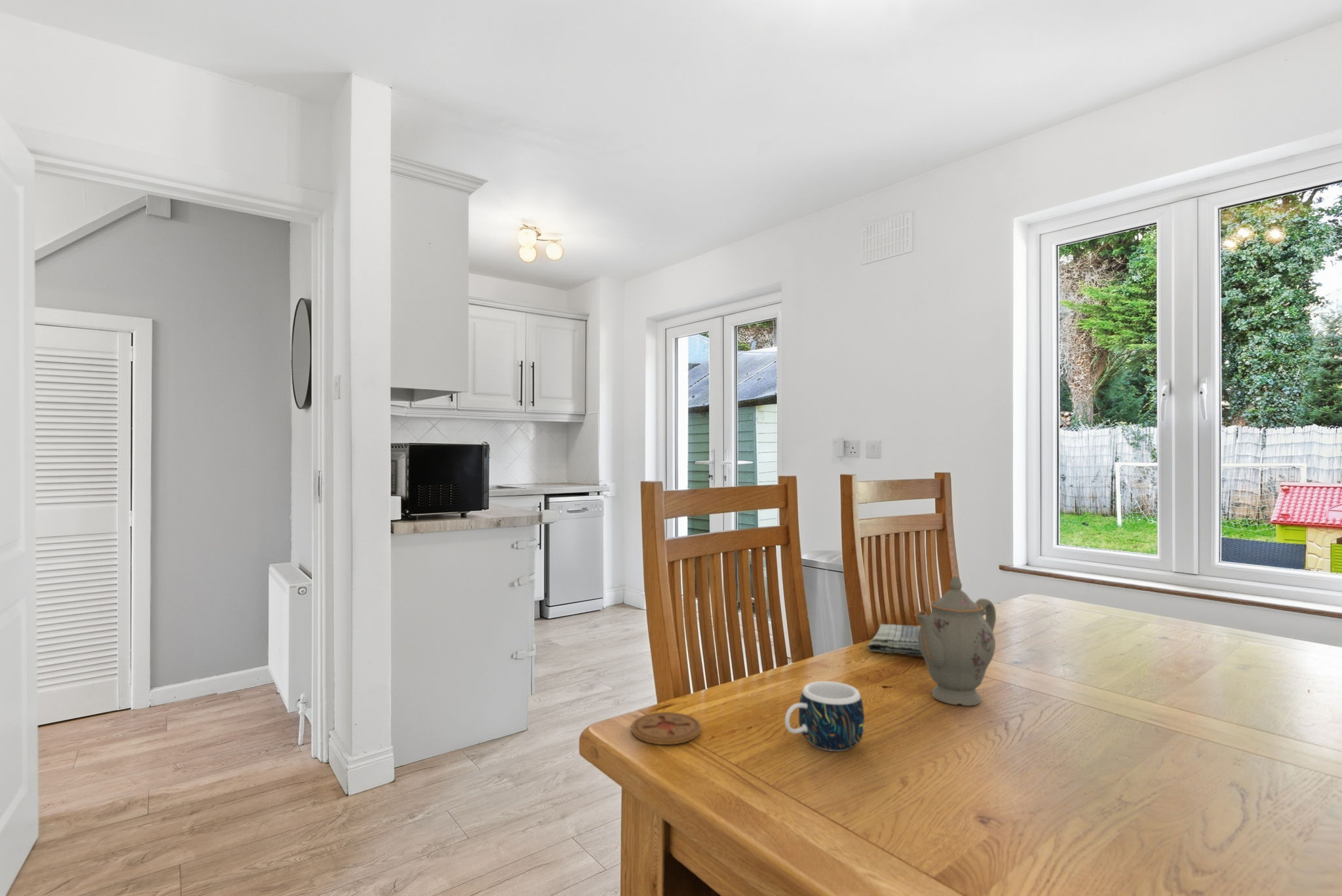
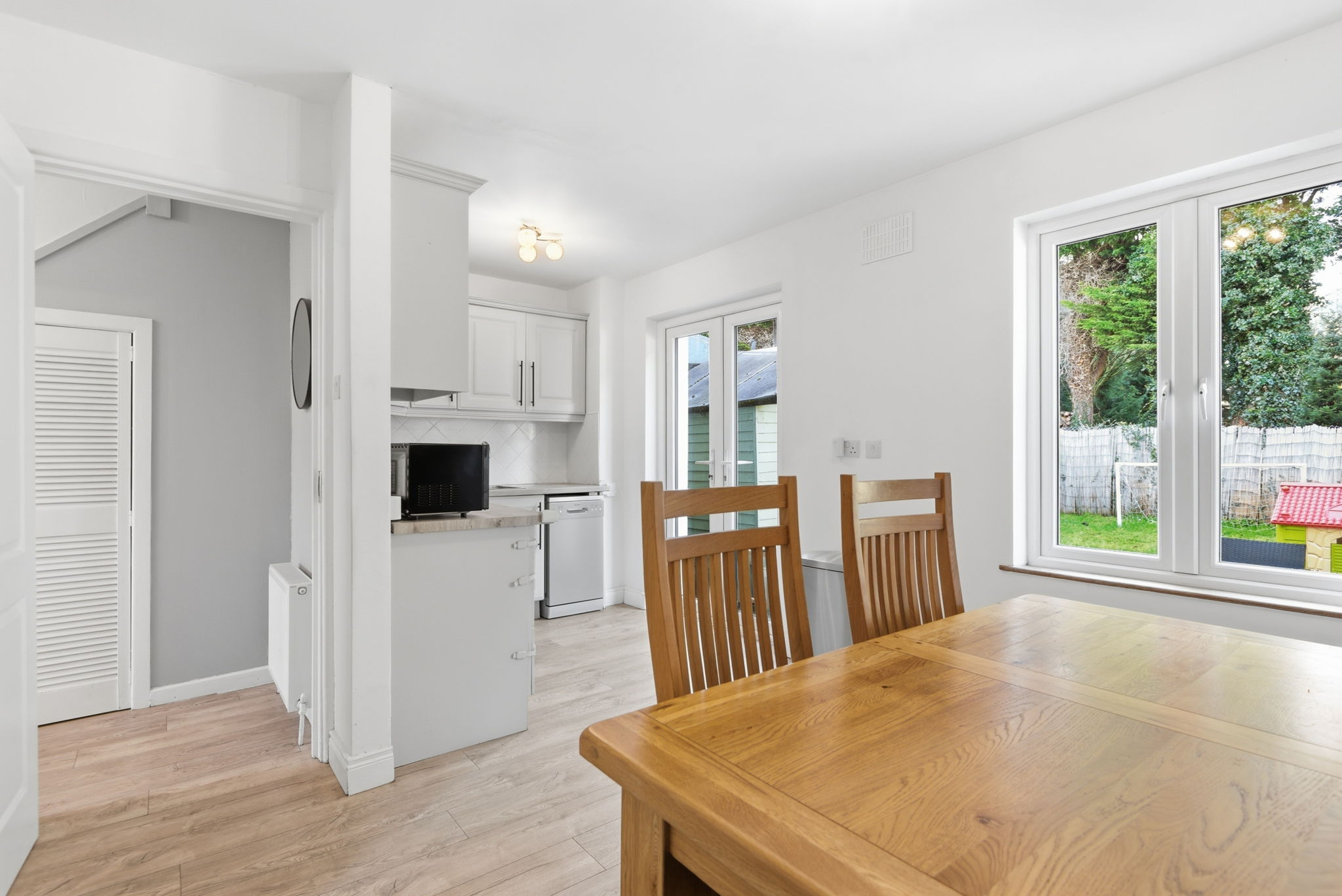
- coaster [630,711,702,745]
- chinaware [913,575,997,707]
- mug [784,681,865,752]
- dish towel [866,624,923,657]
